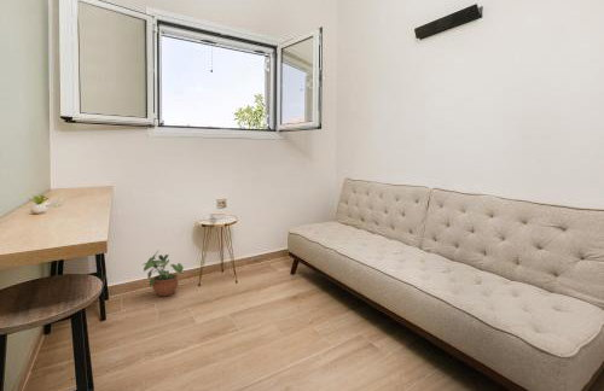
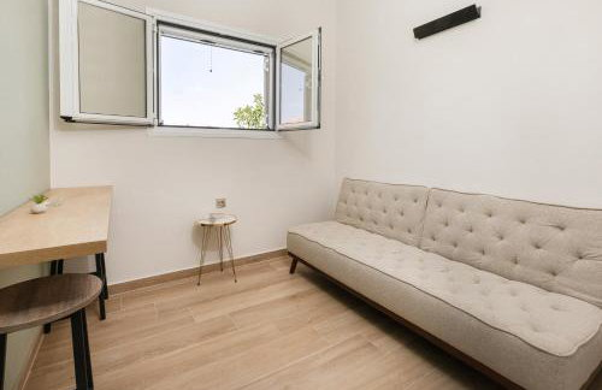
- potted plant [143,250,185,297]
